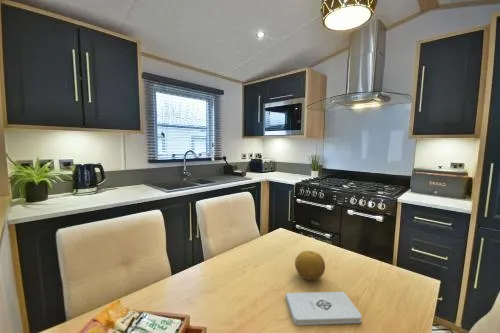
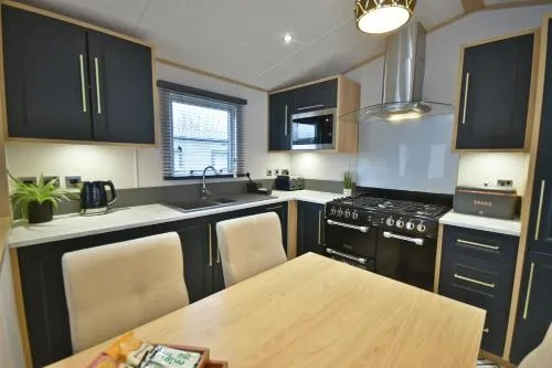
- notepad [285,291,363,326]
- fruit [294,250,326,281]
